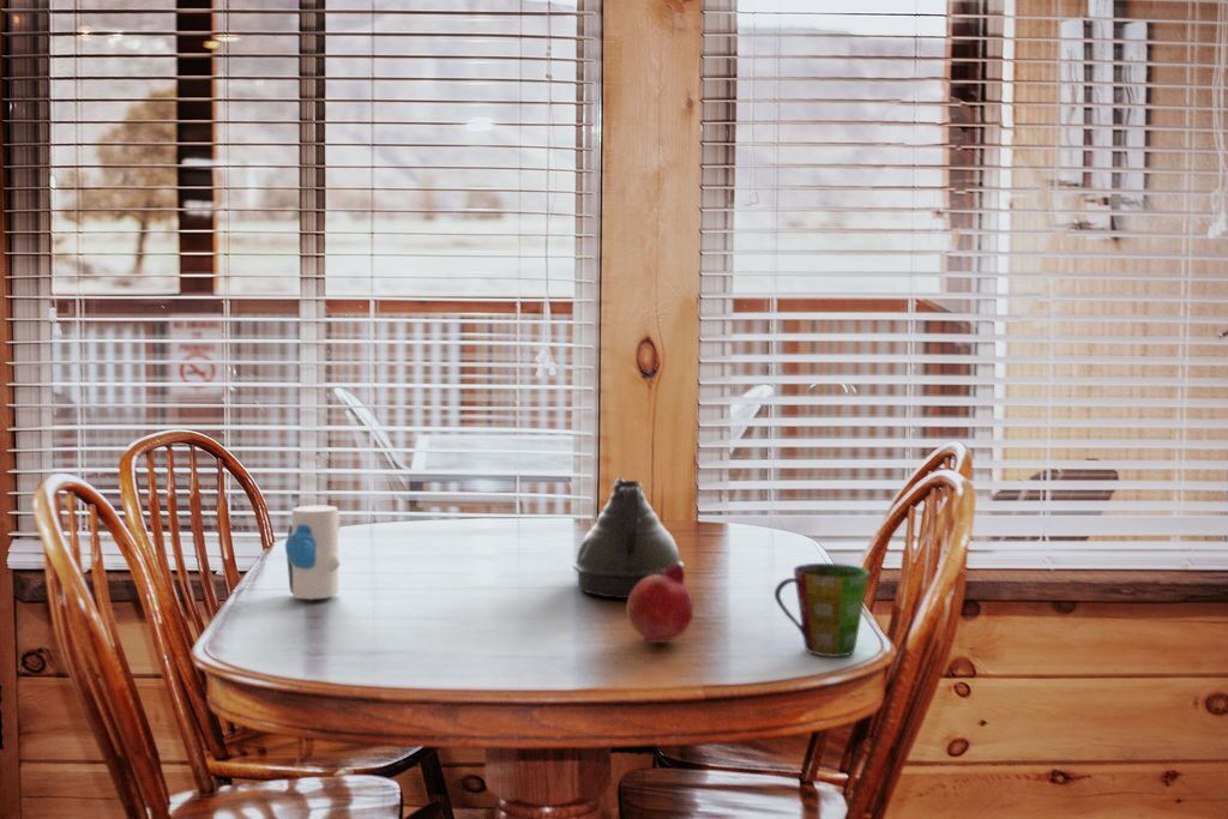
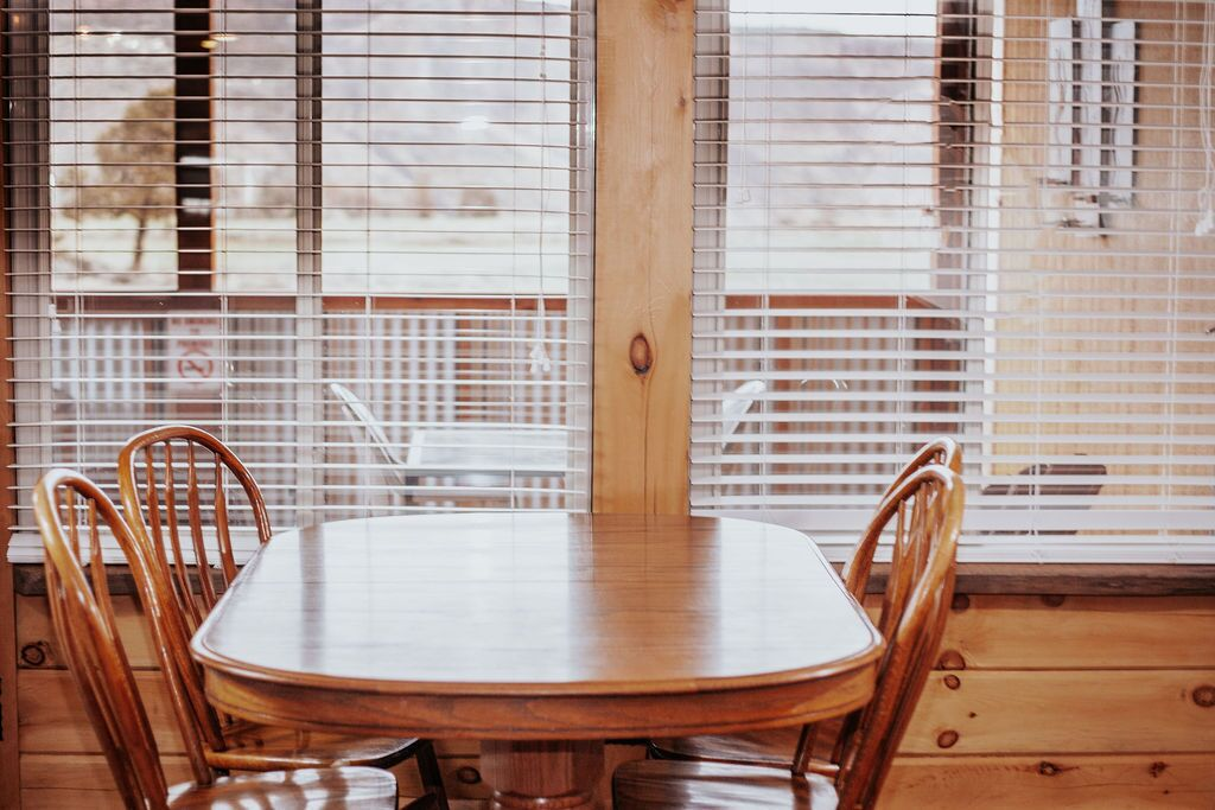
- fruit [626,562,694,644]
- teapot [571,476,686,598]
- toy [284,505,342,601]
- cup [773,562,871,658]
